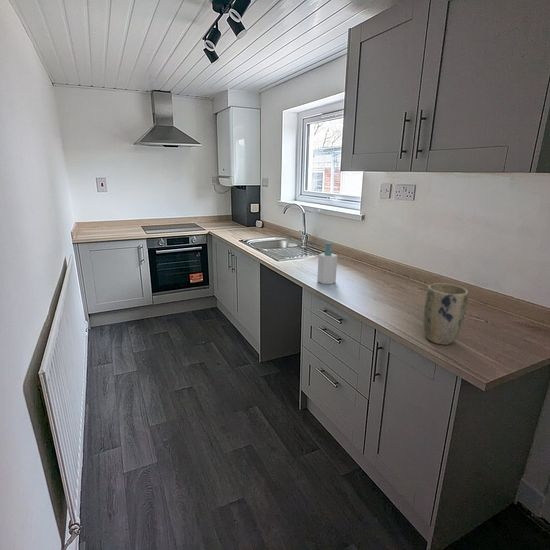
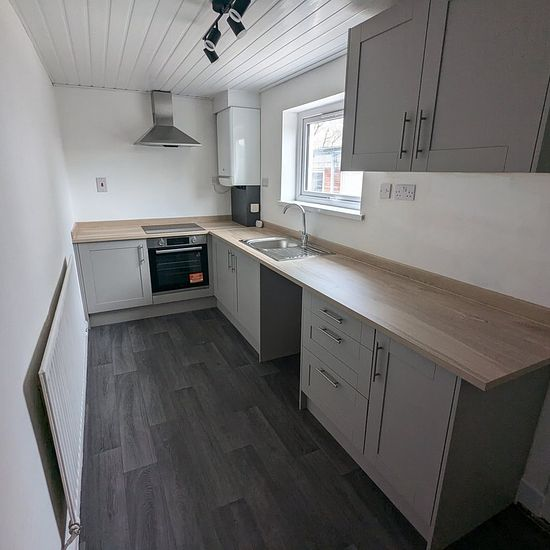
- soap bottle [316,242,338,285]
- plant pot [423,282,469,346]
